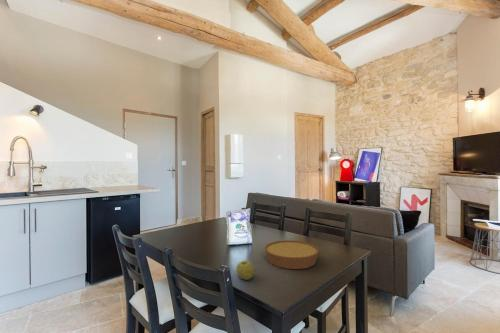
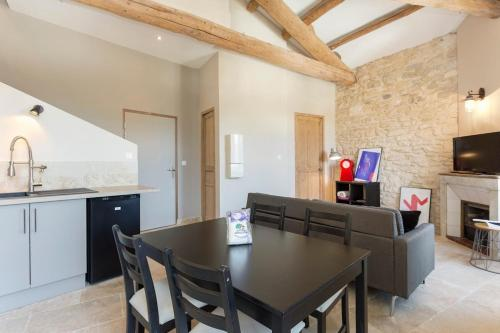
- bowl [264,239,320,270]
- apple [236,260,255,281]
